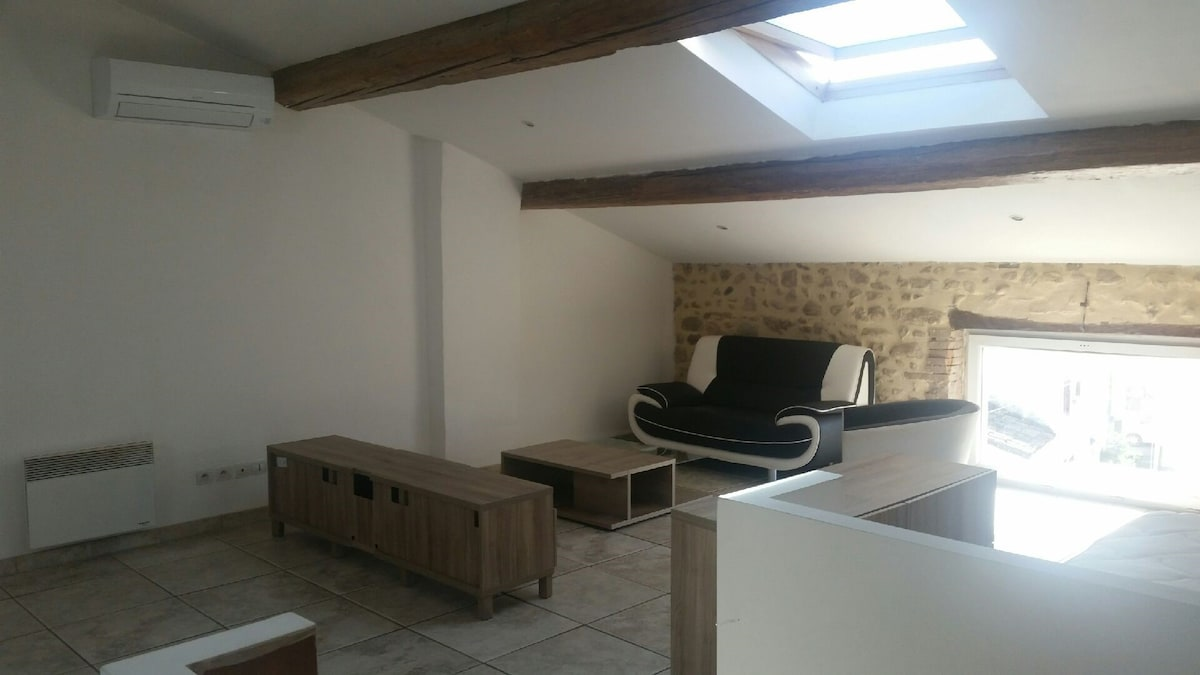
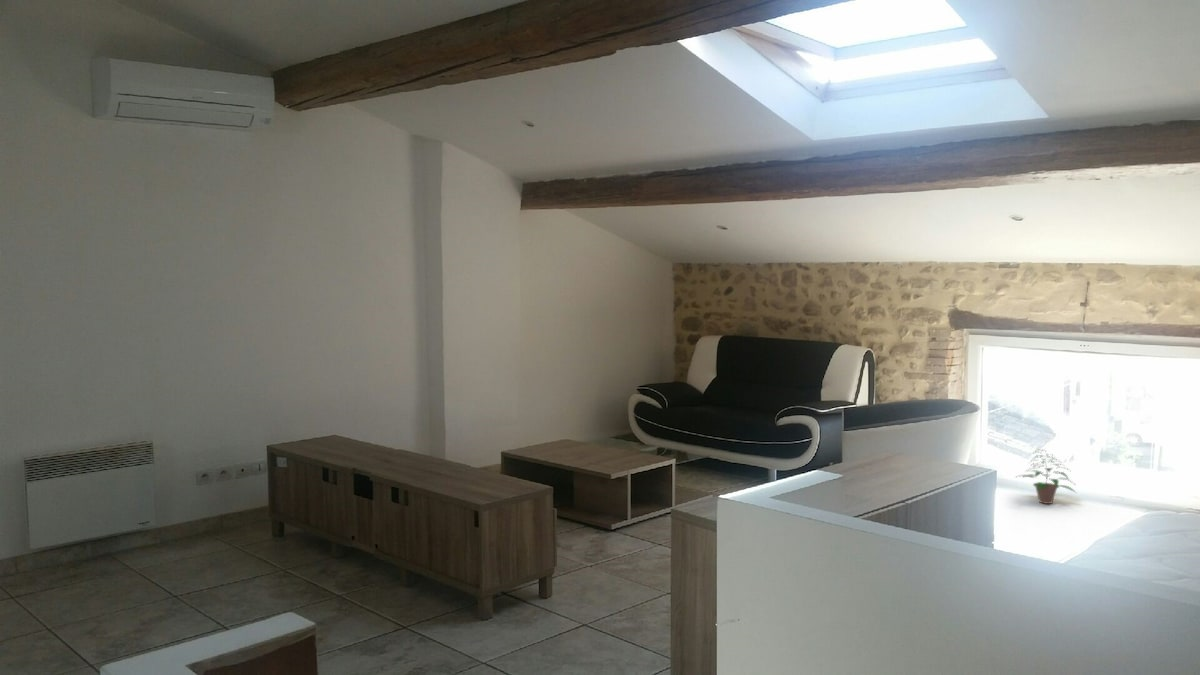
+ potted plant [1014,448,1078,505]
